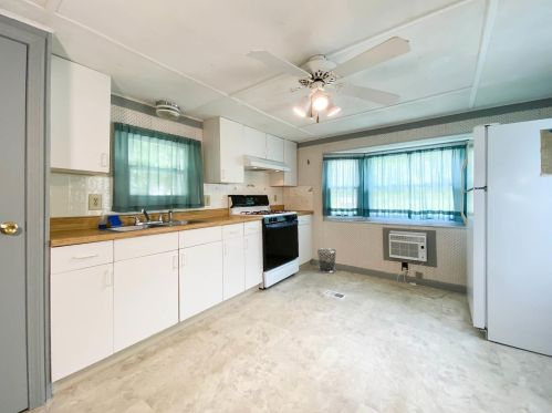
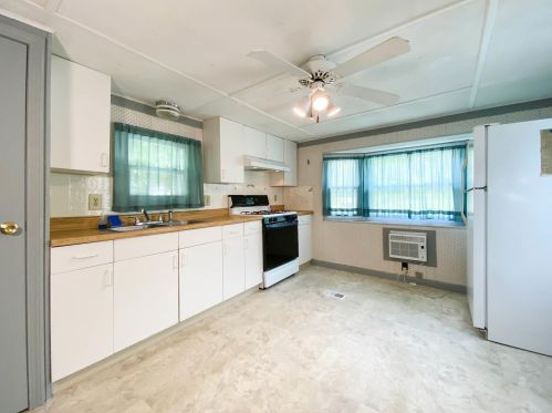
- waste bin [316,248,337,273]
